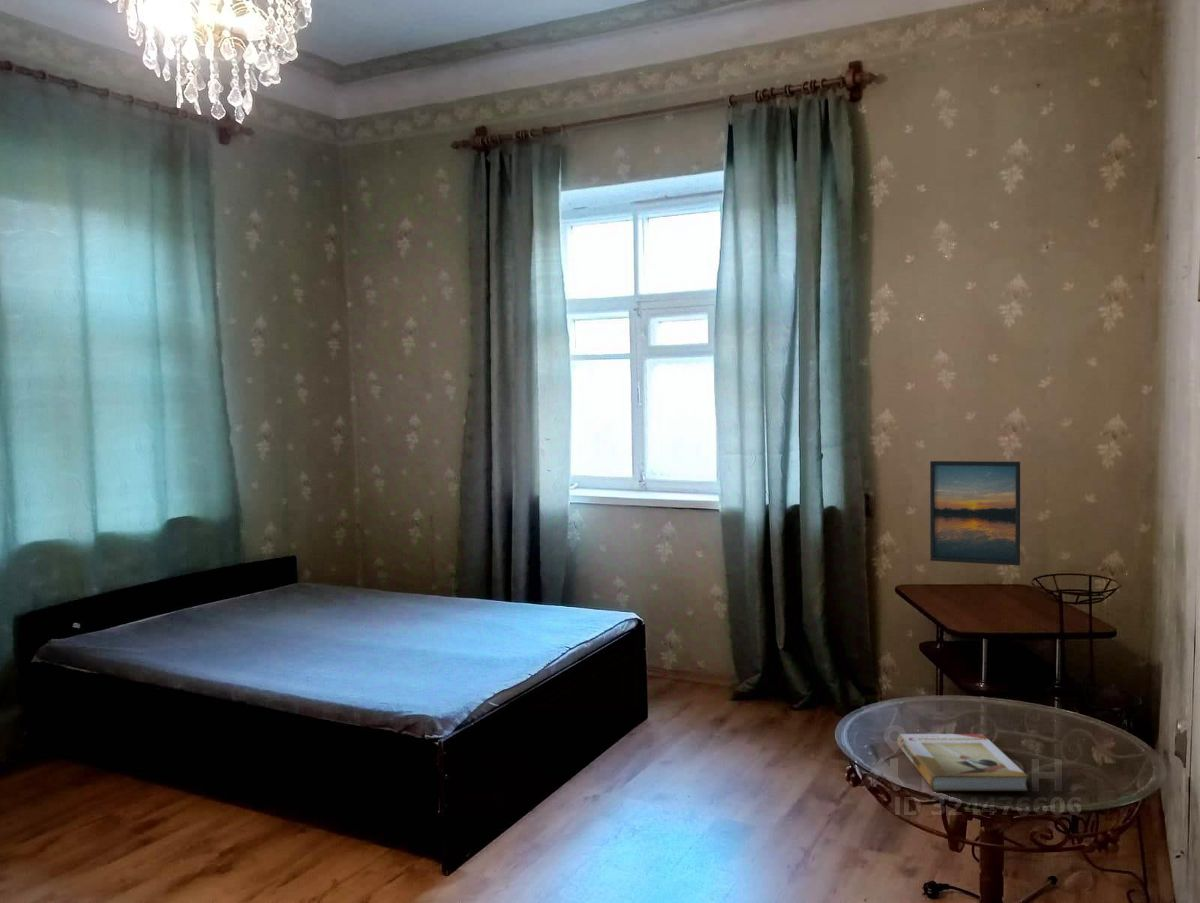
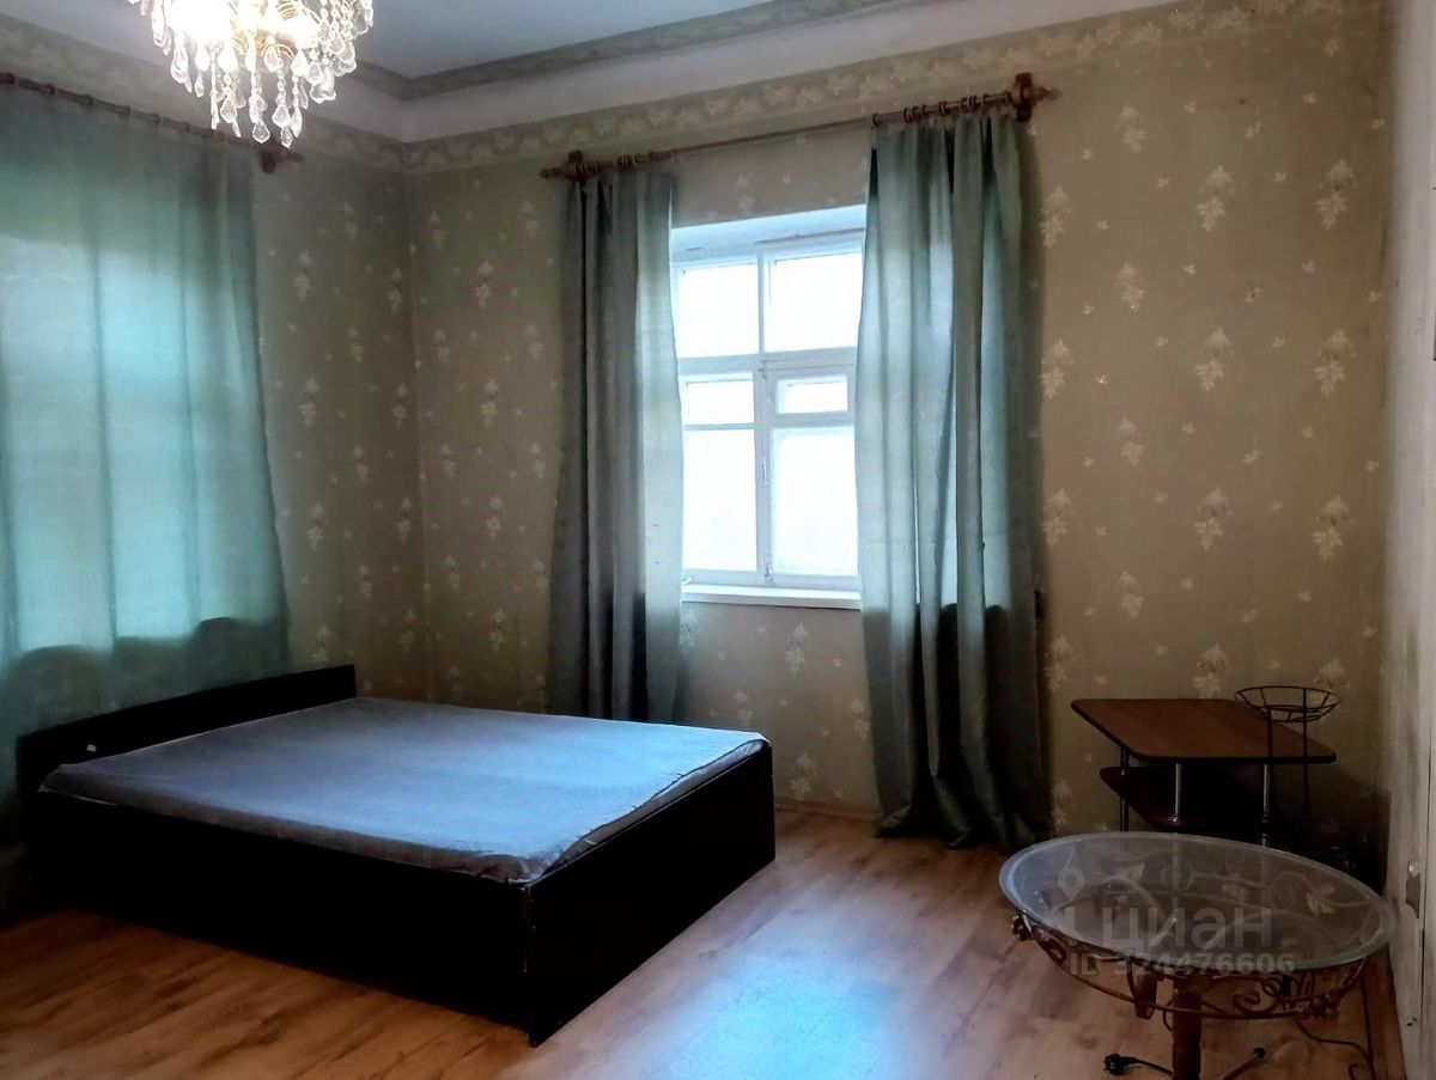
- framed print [929,460,1021,566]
- book [896,733,1029,792]
